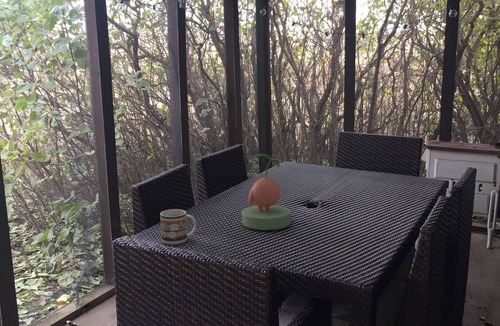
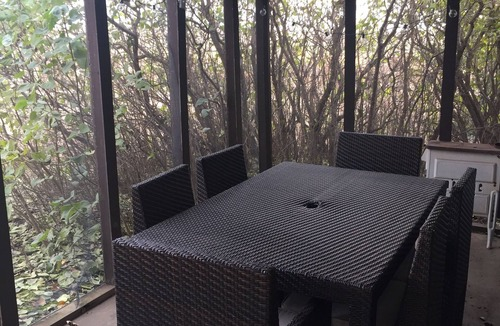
- plant [241,153,292,231]
- mug [159,208,197,246]
